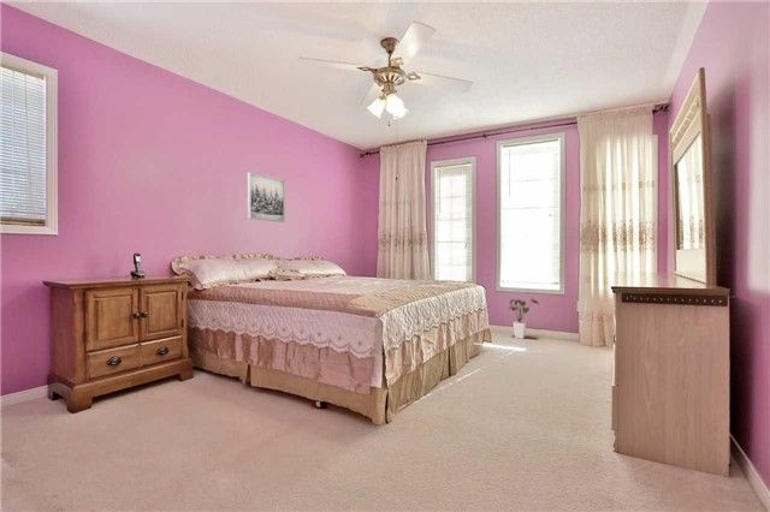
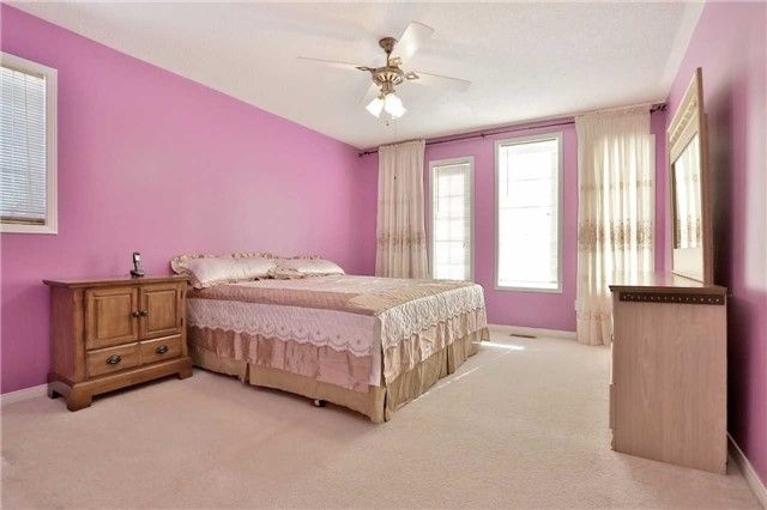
- wall art [247,171,286,224]
- house plant [508,298,540,340]
